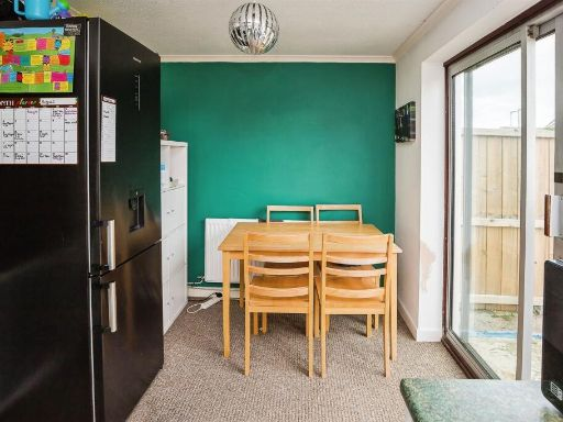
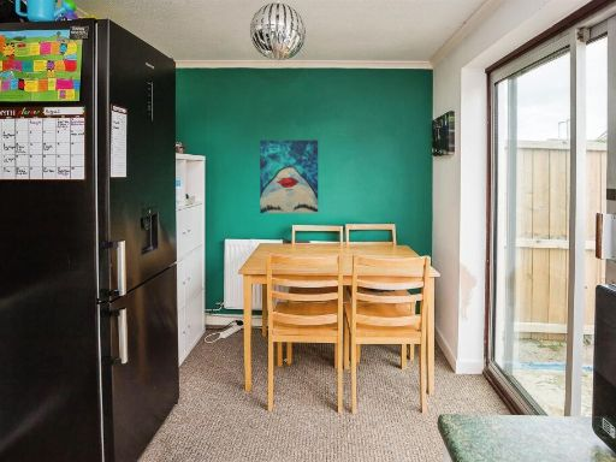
+ wall art [259,138,319,214]
